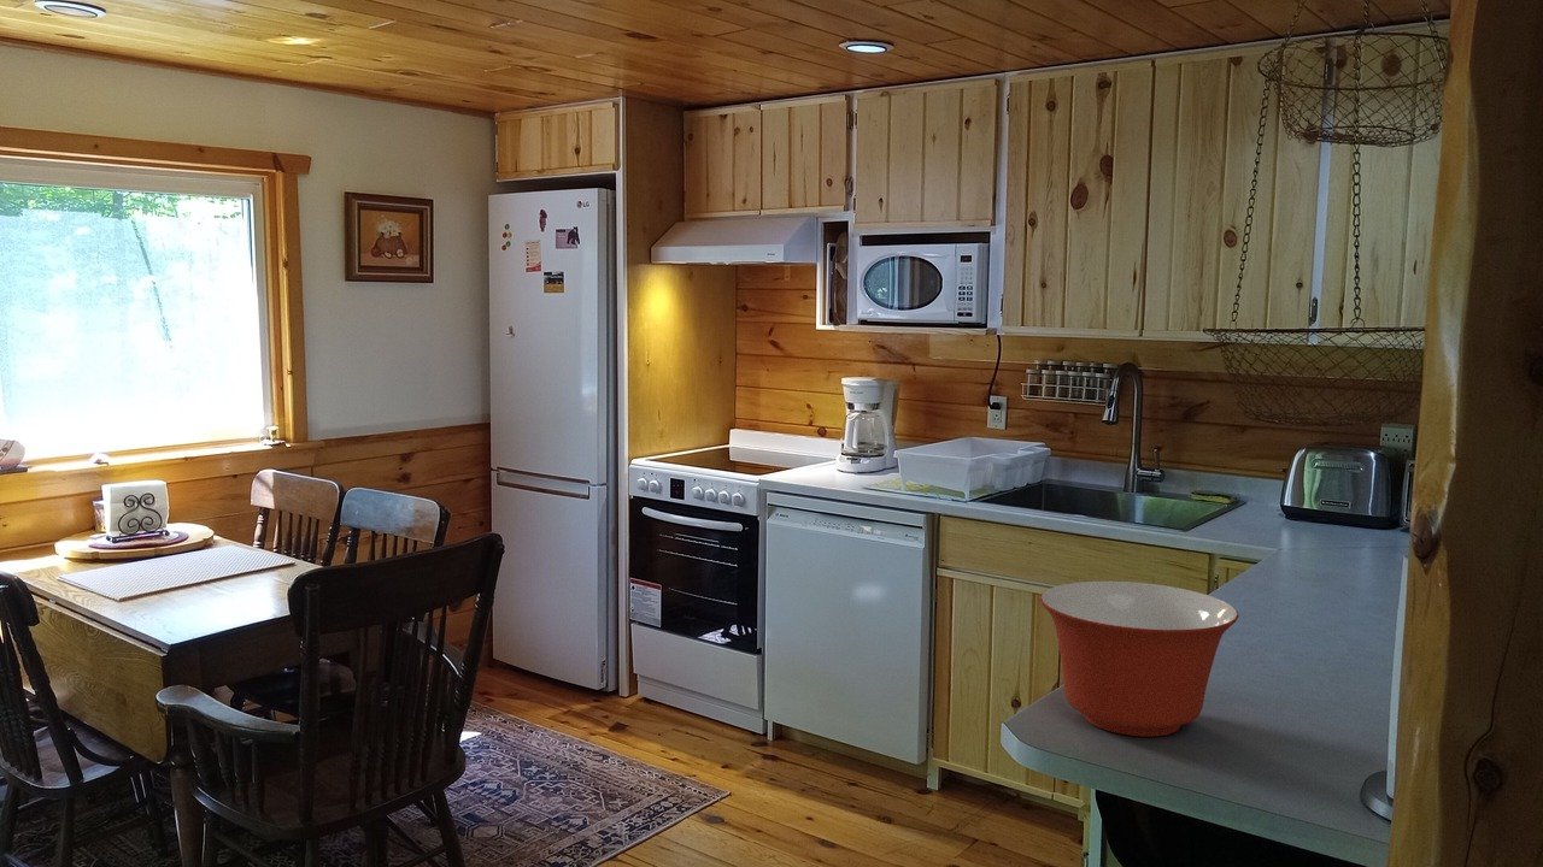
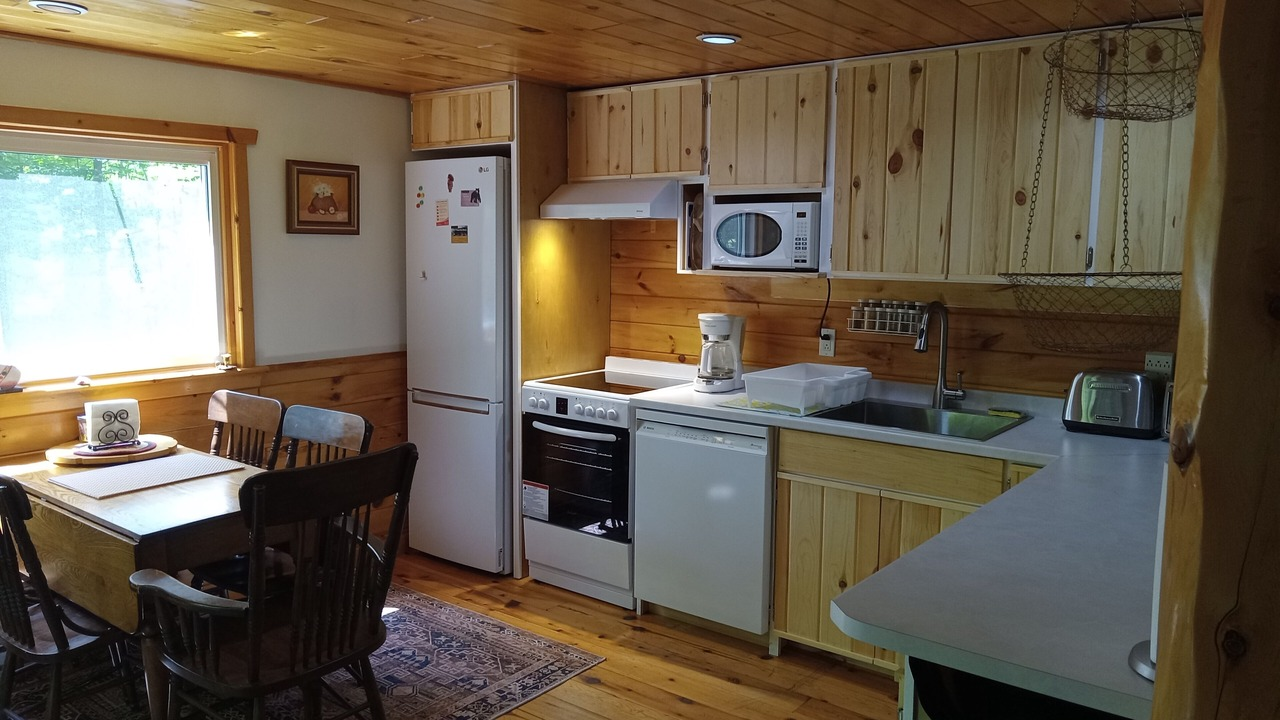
- mixing bowl [1039,580,1240,738]
